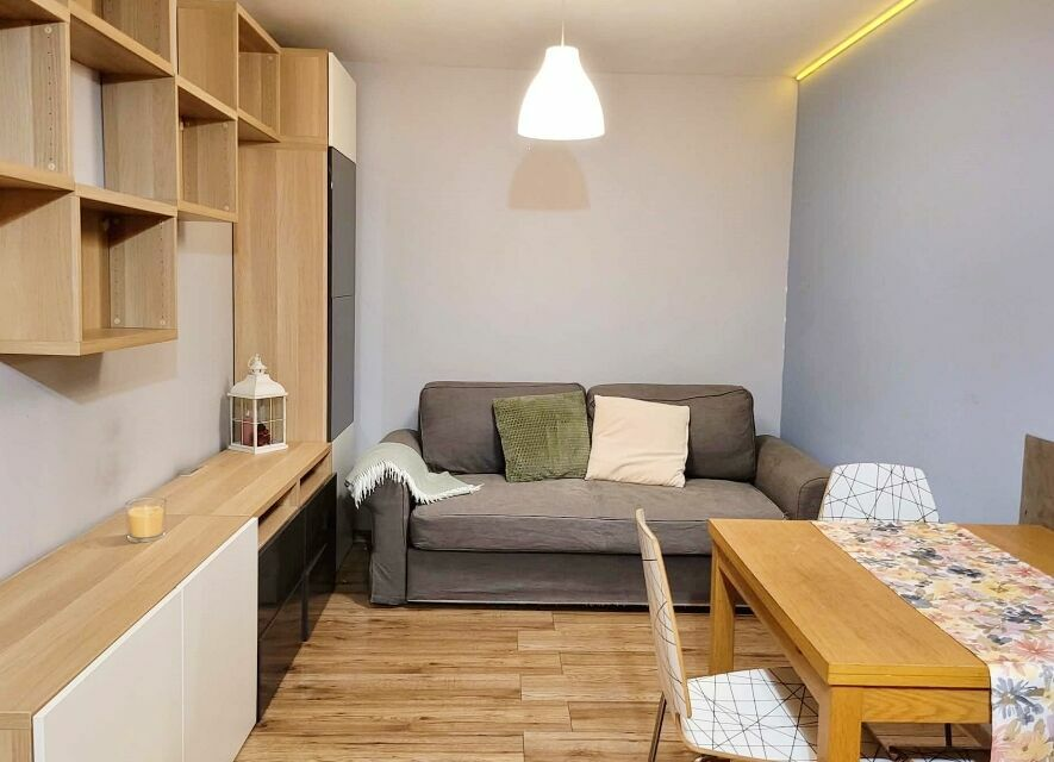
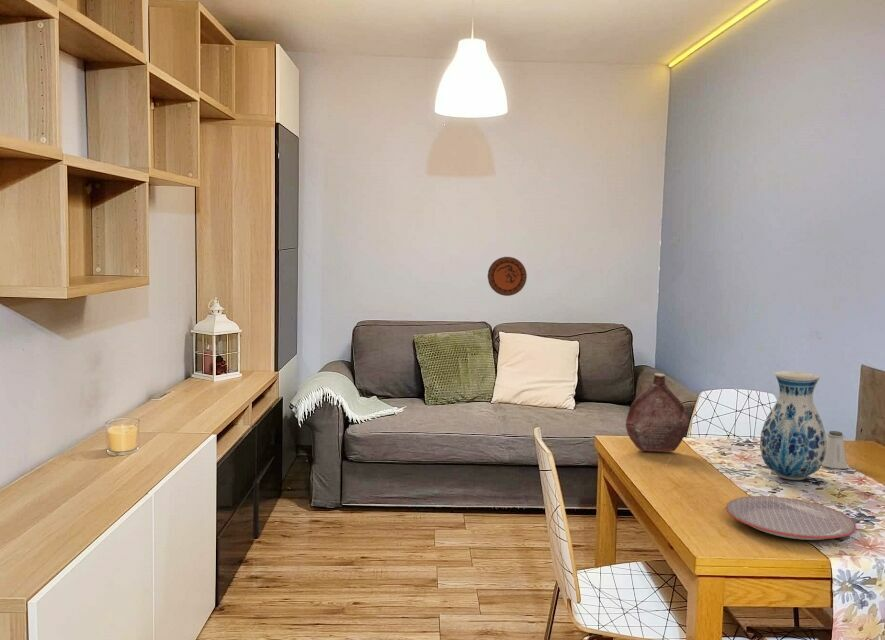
+ saltshaker [822,430,848,470]
+ decorative plate [487,256,528,297]
+ plate [725,495,857,541]
+ vase [759,370,827,481]
+ bottle [625,372,689,453]
